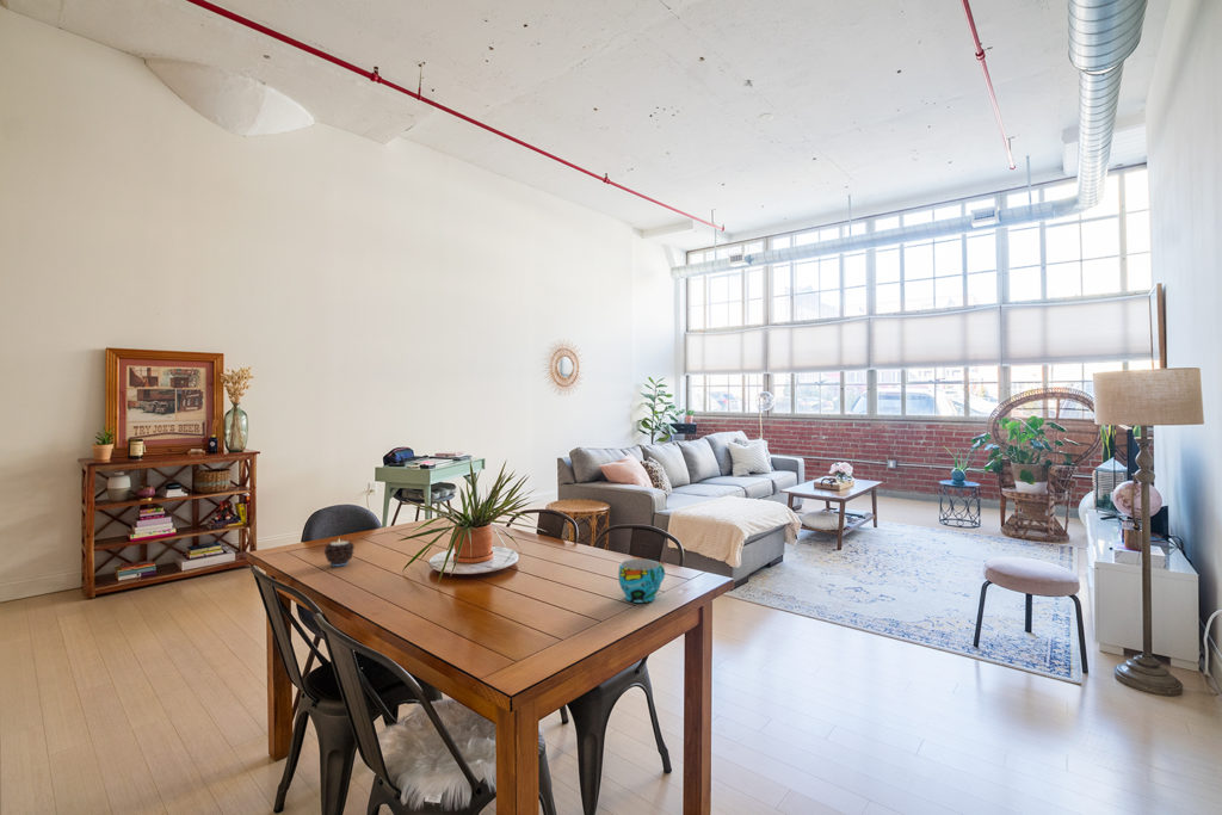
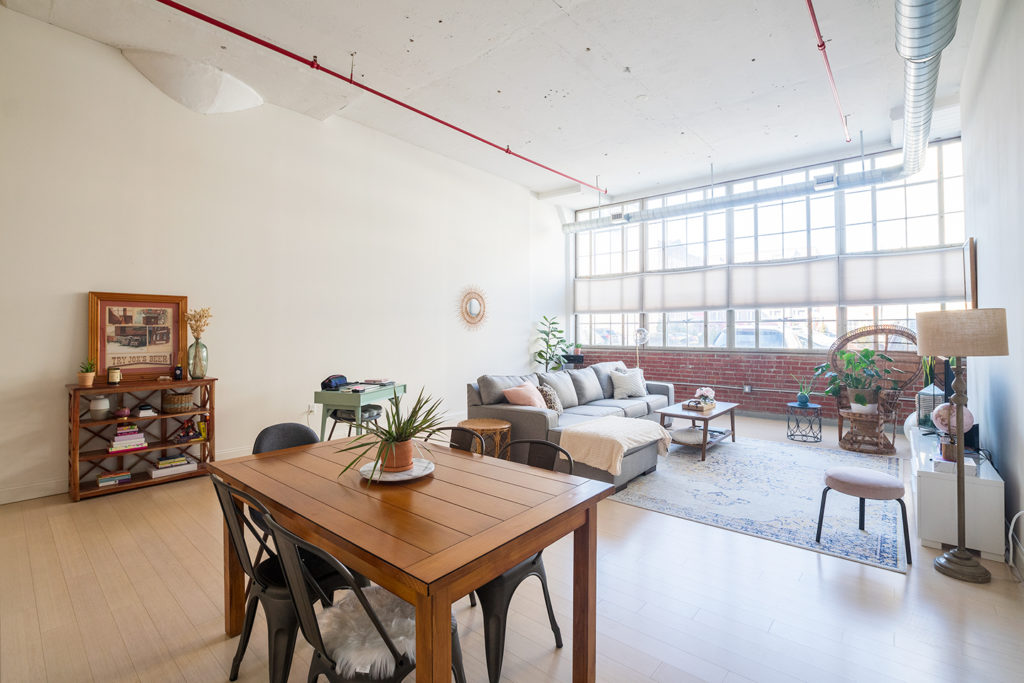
- cup [617,558,666,604]
- candle [323,538,356,568]
